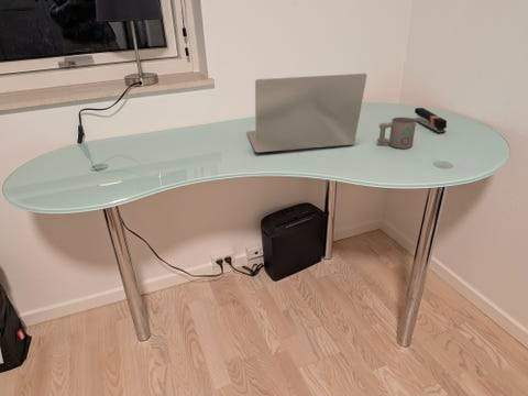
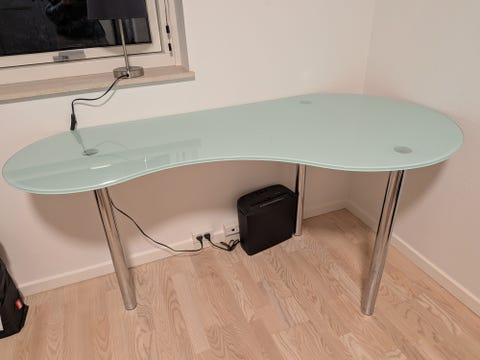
- stapler [414,107,448,134]
- mug [376,117,417,150]
- laptop [245,73,369,153]
